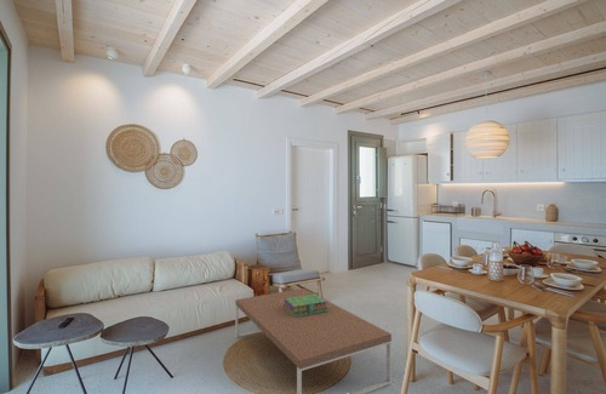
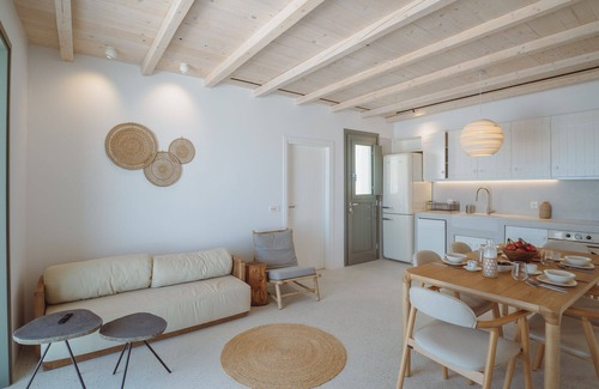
- stack of books [284,293,327,318]
- coffee table [234,287,393,394]
